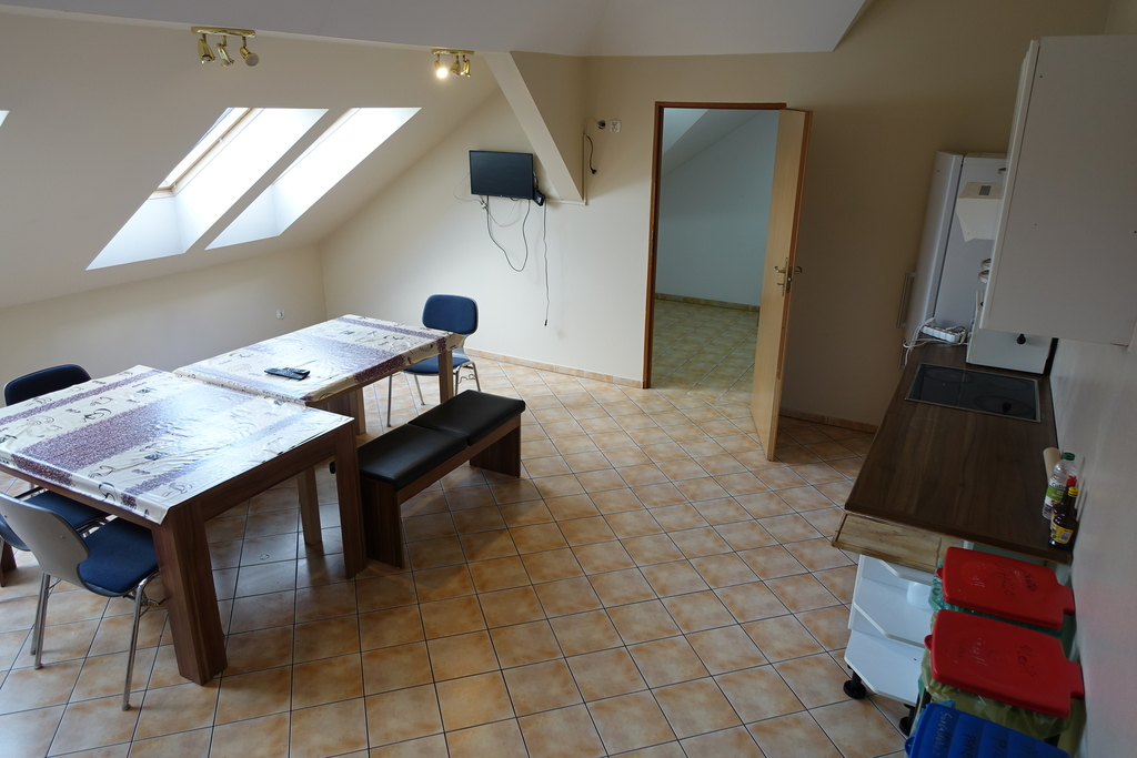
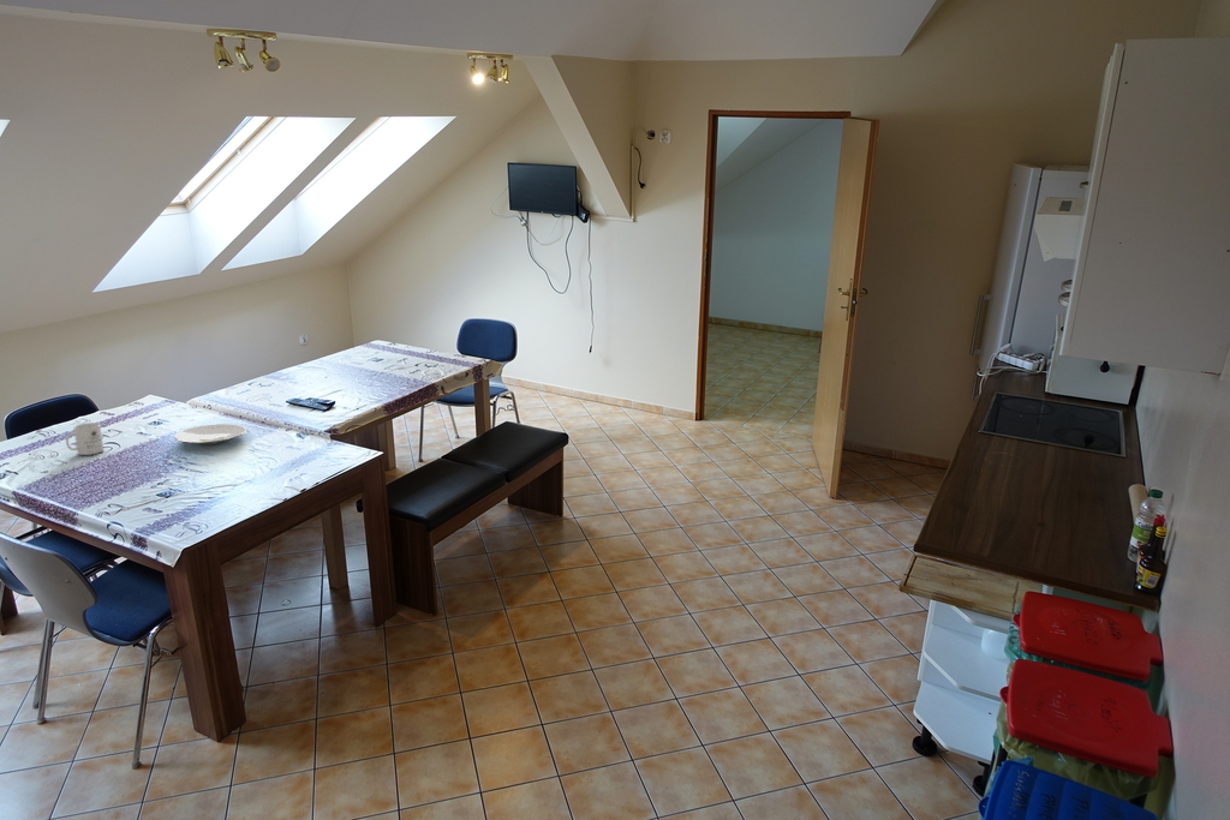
+ plate [173,423,247,445]
+ mug [65,421,105,456]
